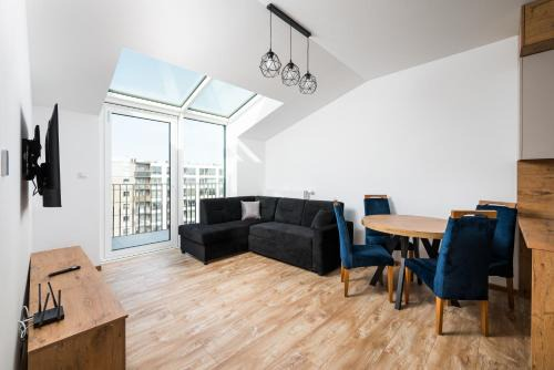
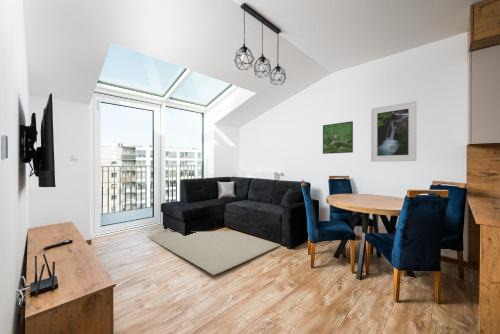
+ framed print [370,100,417,163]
+ rug [146,230,281,276]
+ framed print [322,120,354,155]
